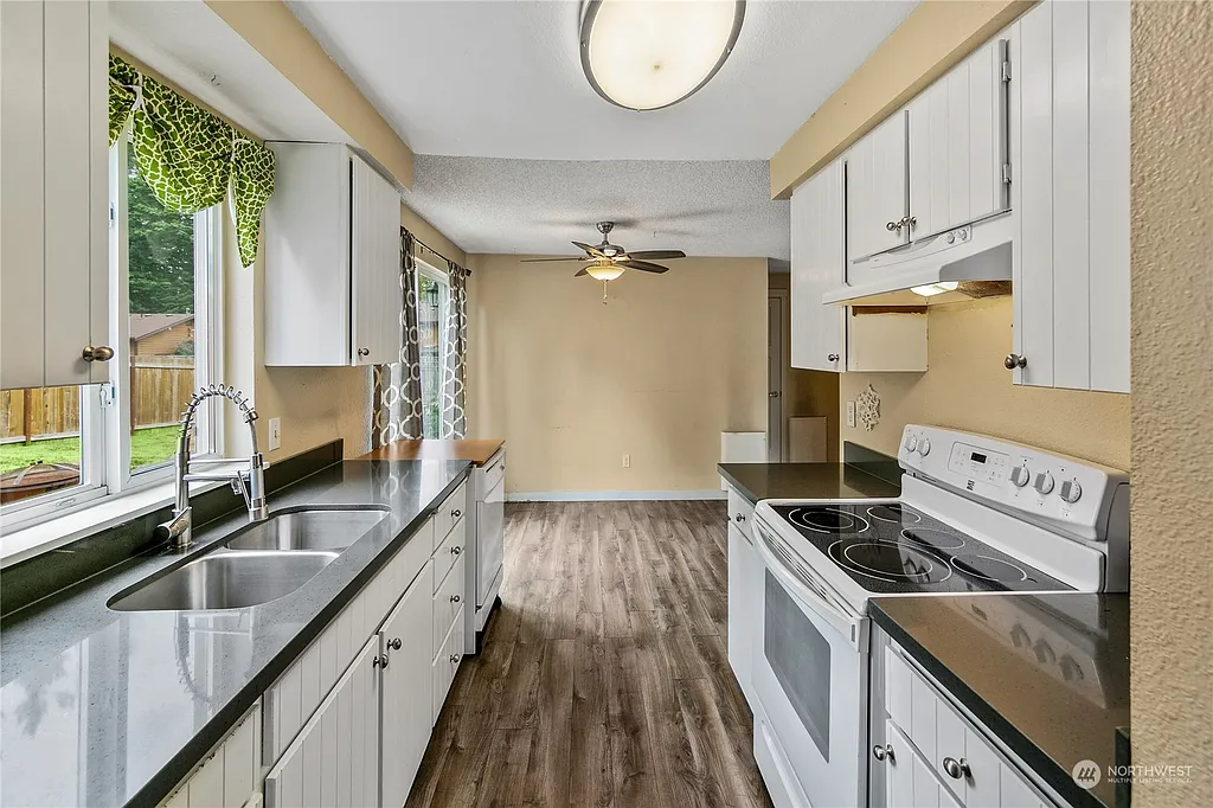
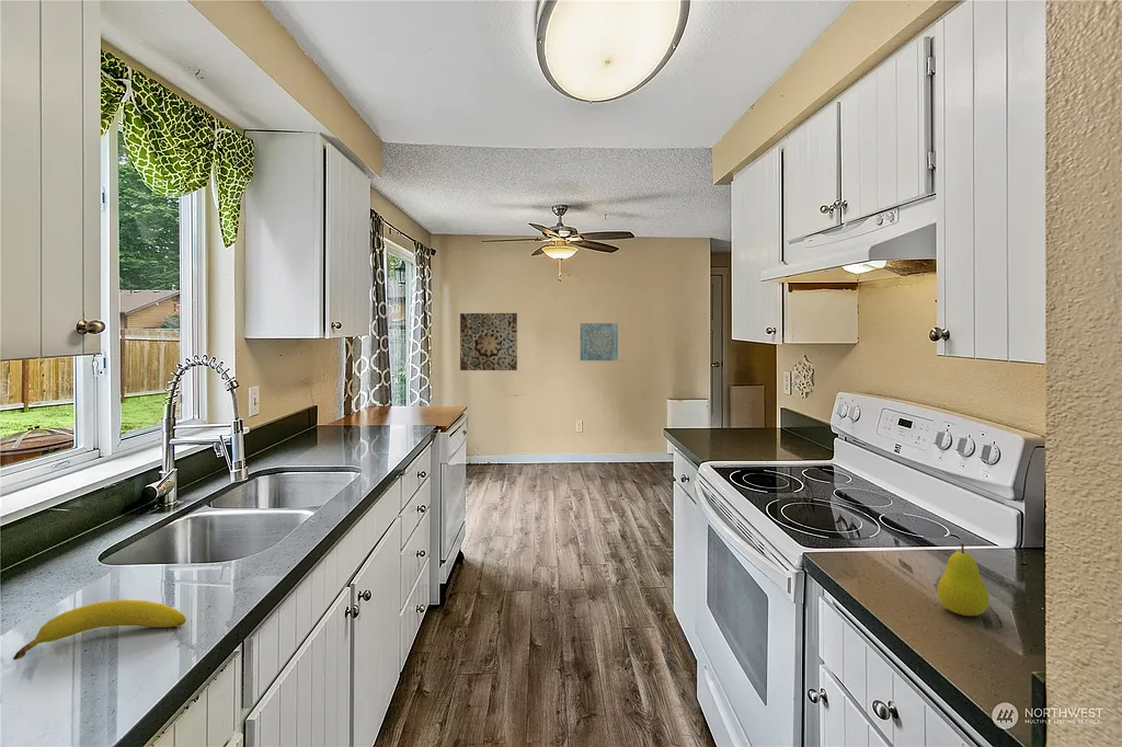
+ wall art [580,322,619,361]
+ wall art [459,312,518,371]
+ fruit [12,598,187,660]
+ fruit [936,542,991,617]
